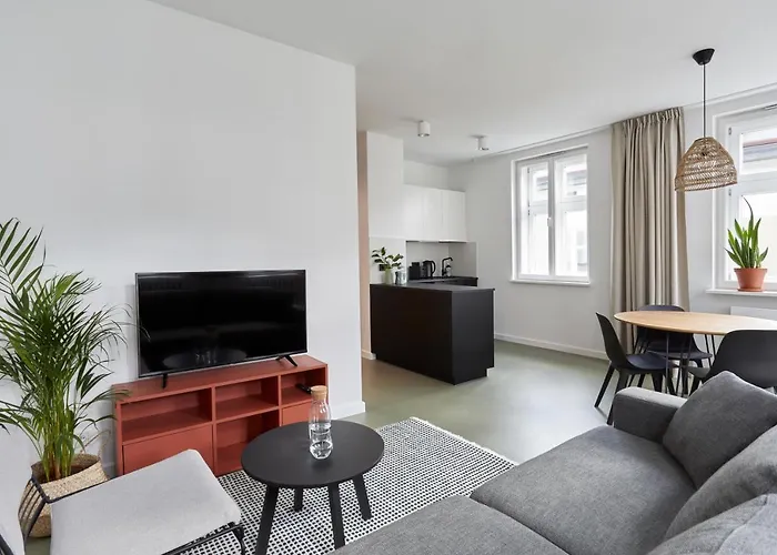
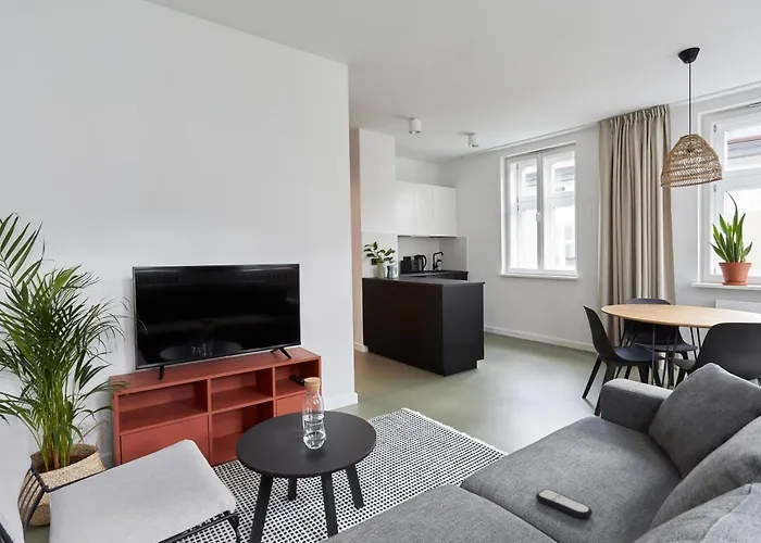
+ remote control [535,488,594,520]
